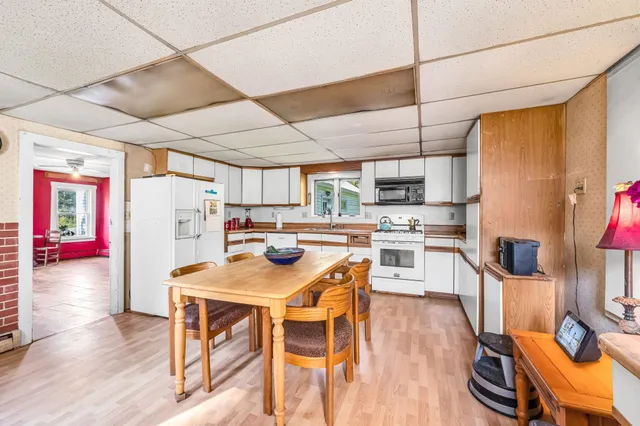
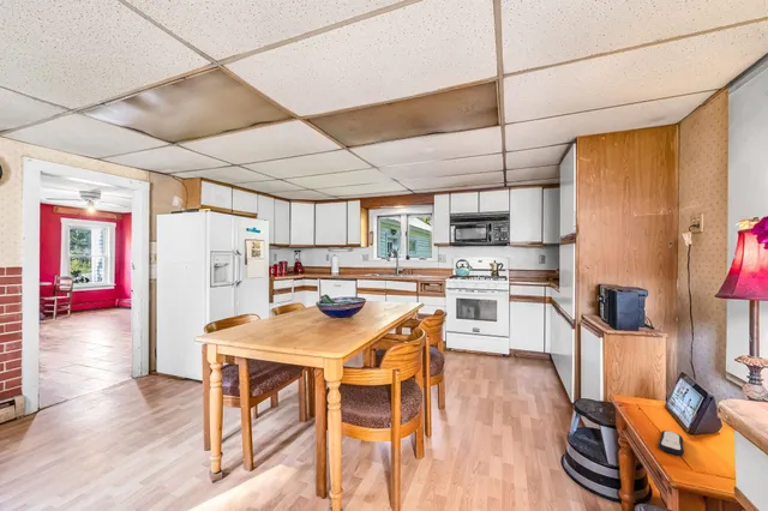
+ remote control [658,429,685,456]
